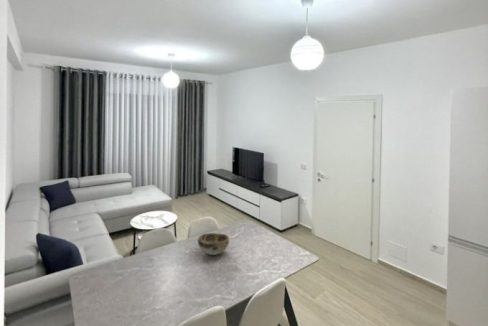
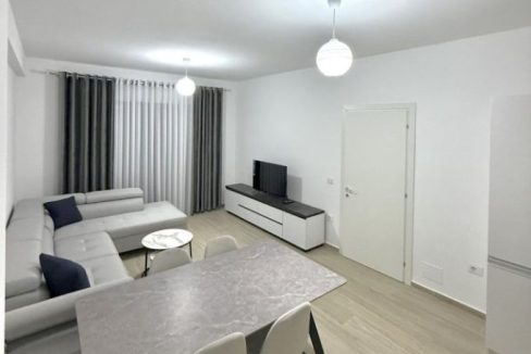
- decorative bowl [197,232,230,256]
